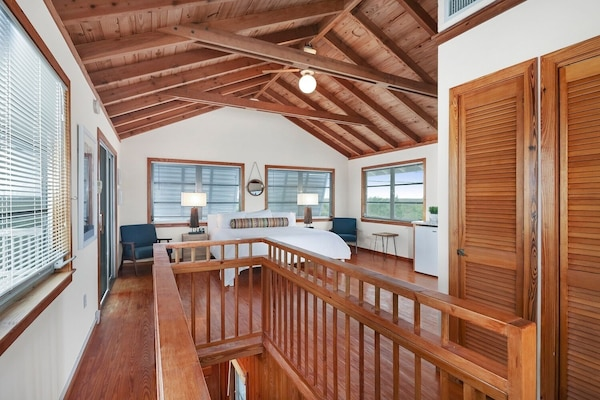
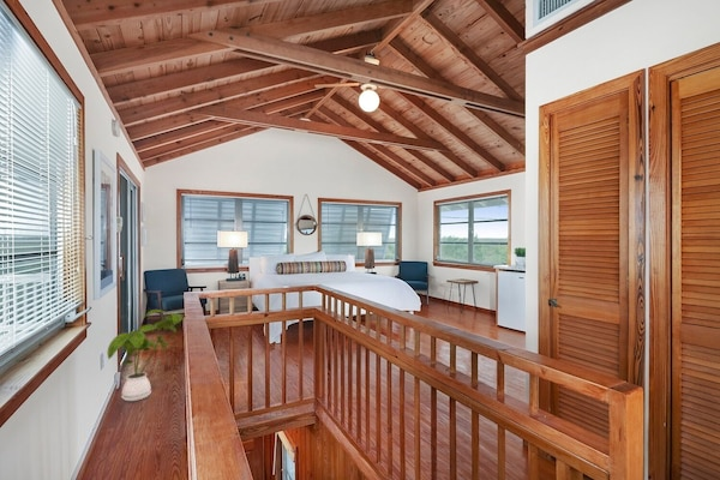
+ house plant [107,308,185,402]
